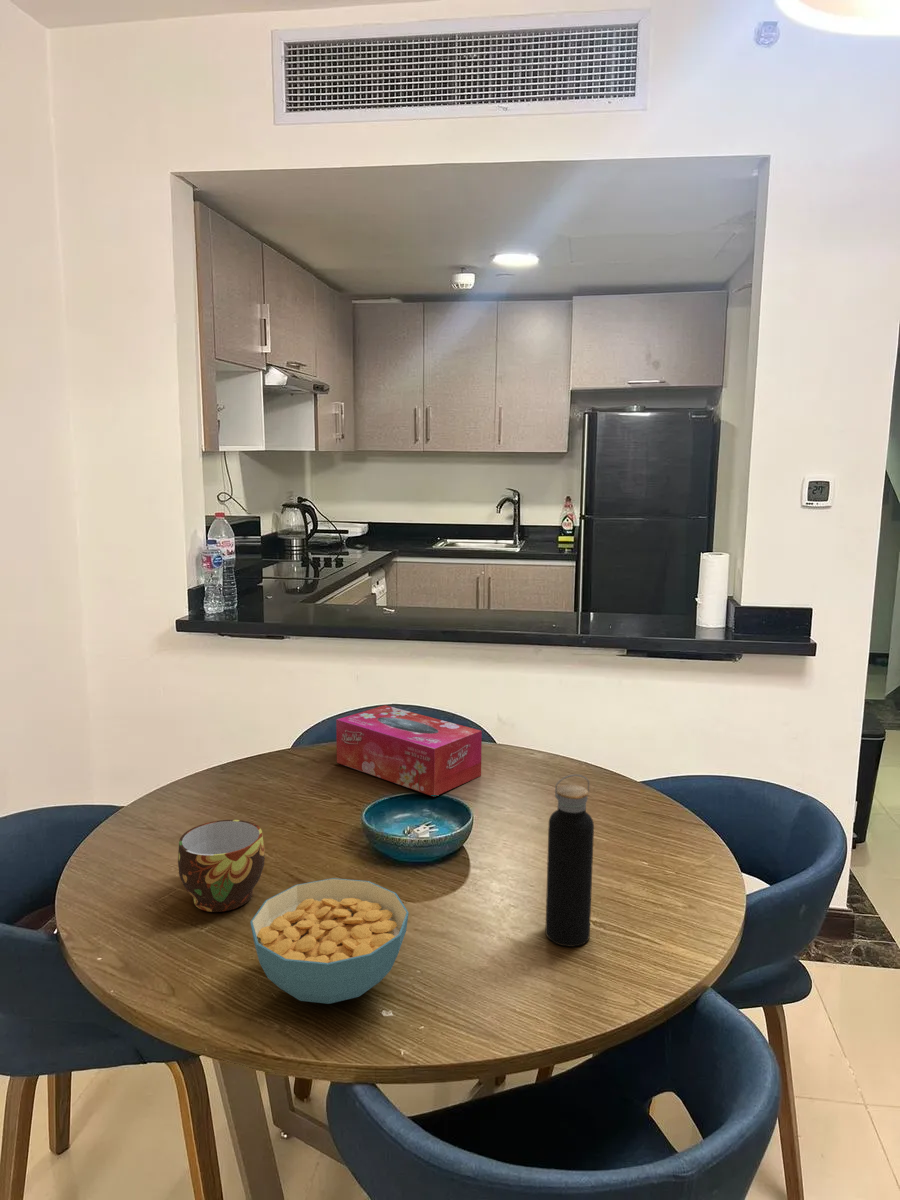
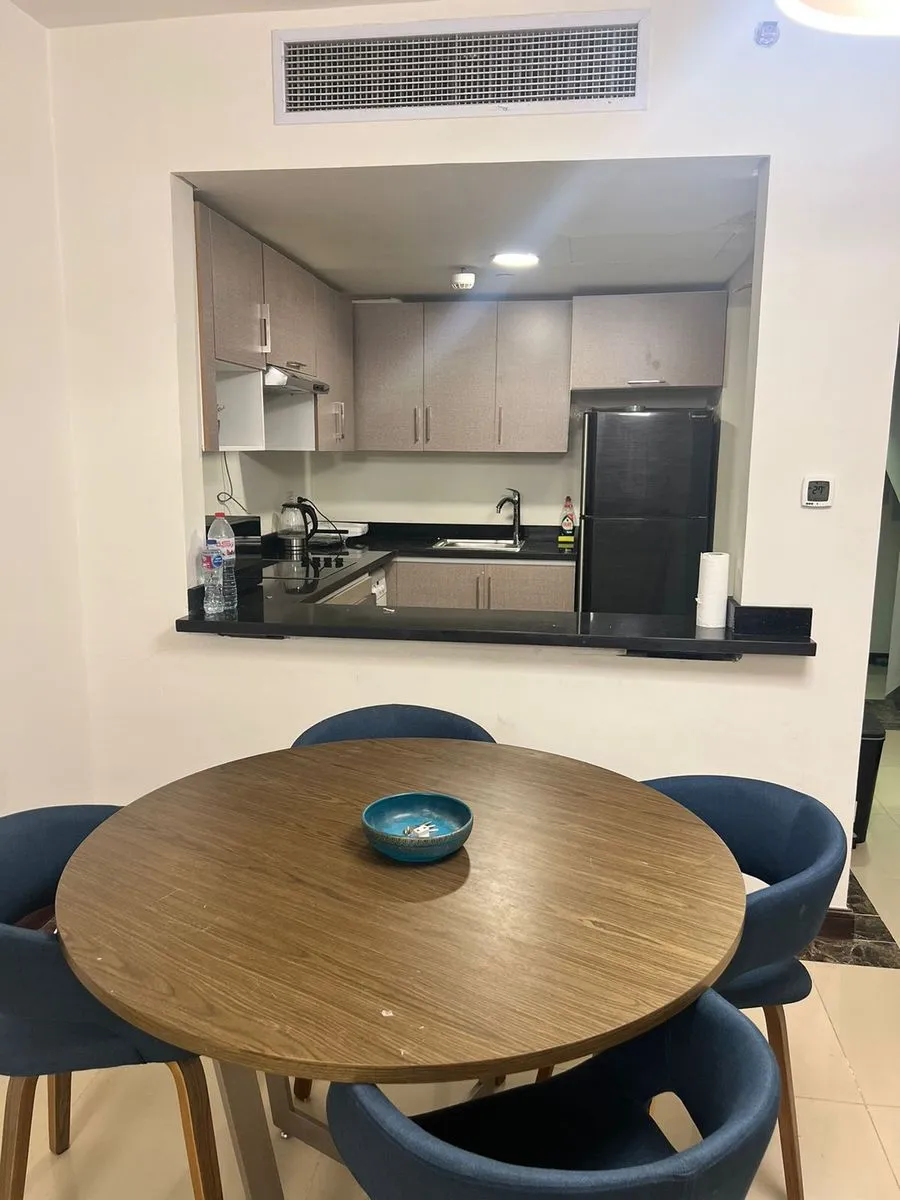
- cereal bowl [249,877,410,1005]
- water bottle [545,774,595,948]
- tissue box [335,704,483,798]
- cup [177,819,266,913]
